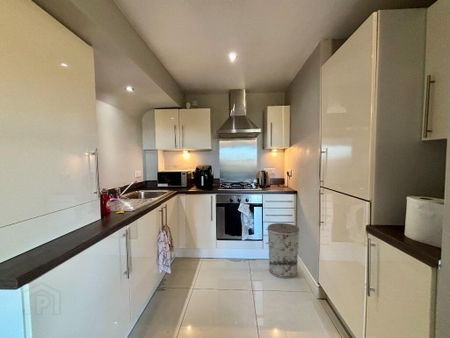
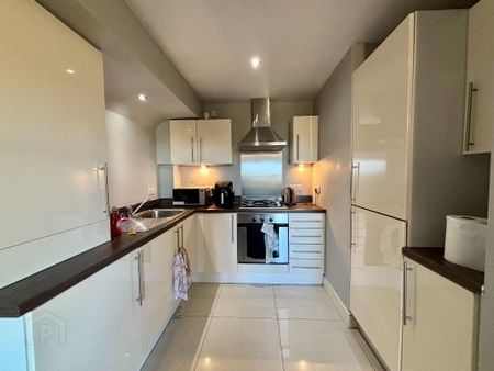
- trash can [267,222,300,279]
